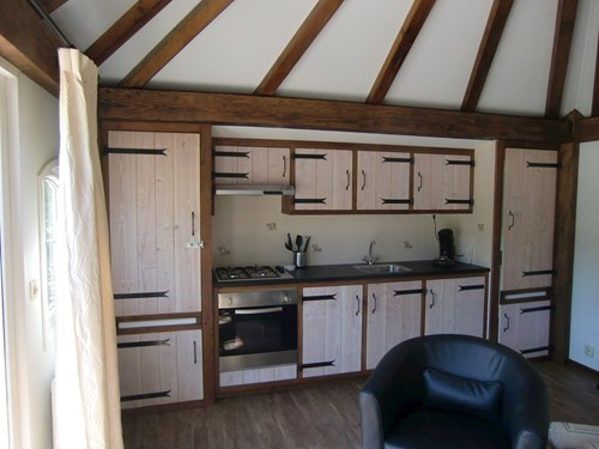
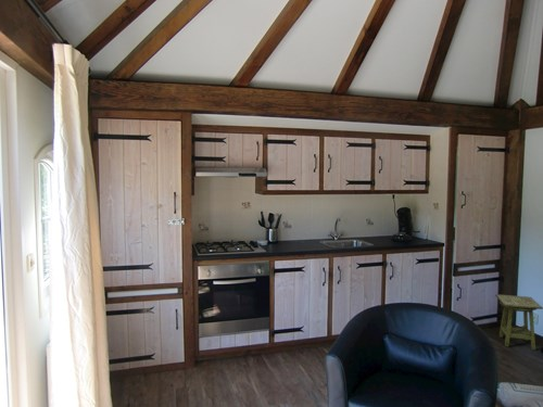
+ side table [494,293,543,352]
